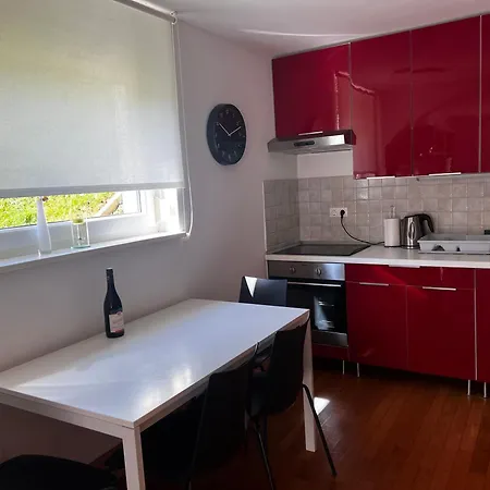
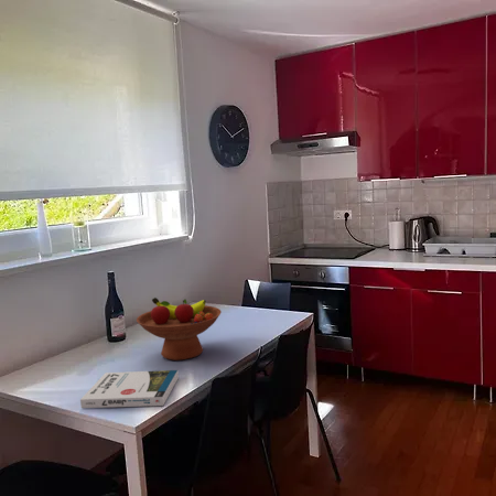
+ fruit bowl [136,296,223,362]
+ book [79,369,180,409]
